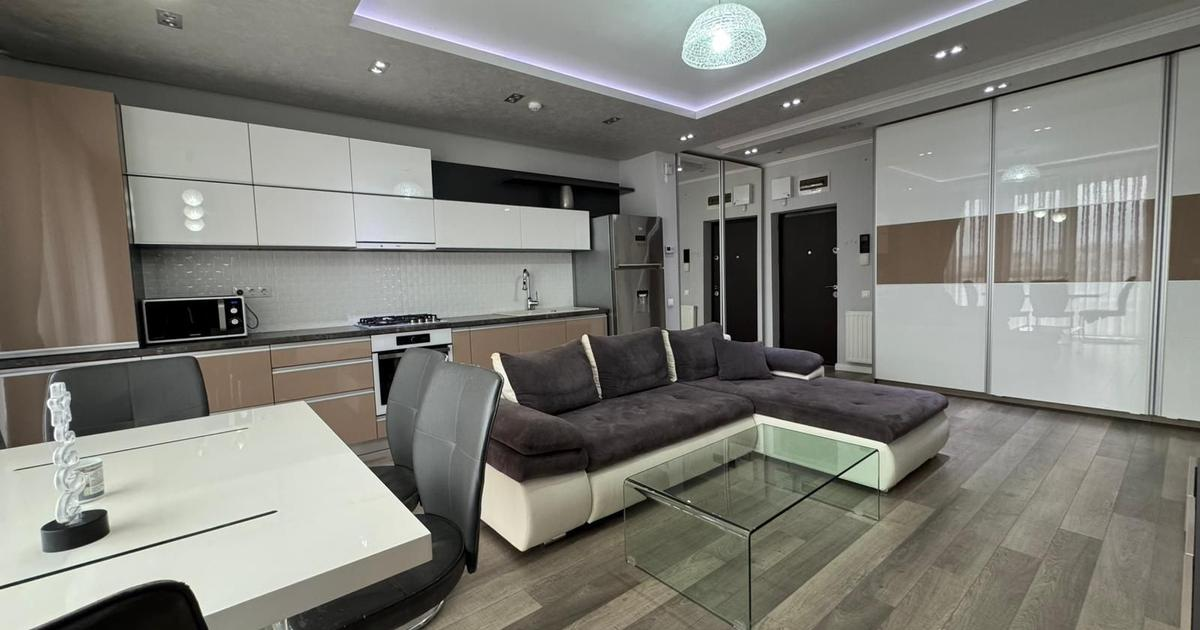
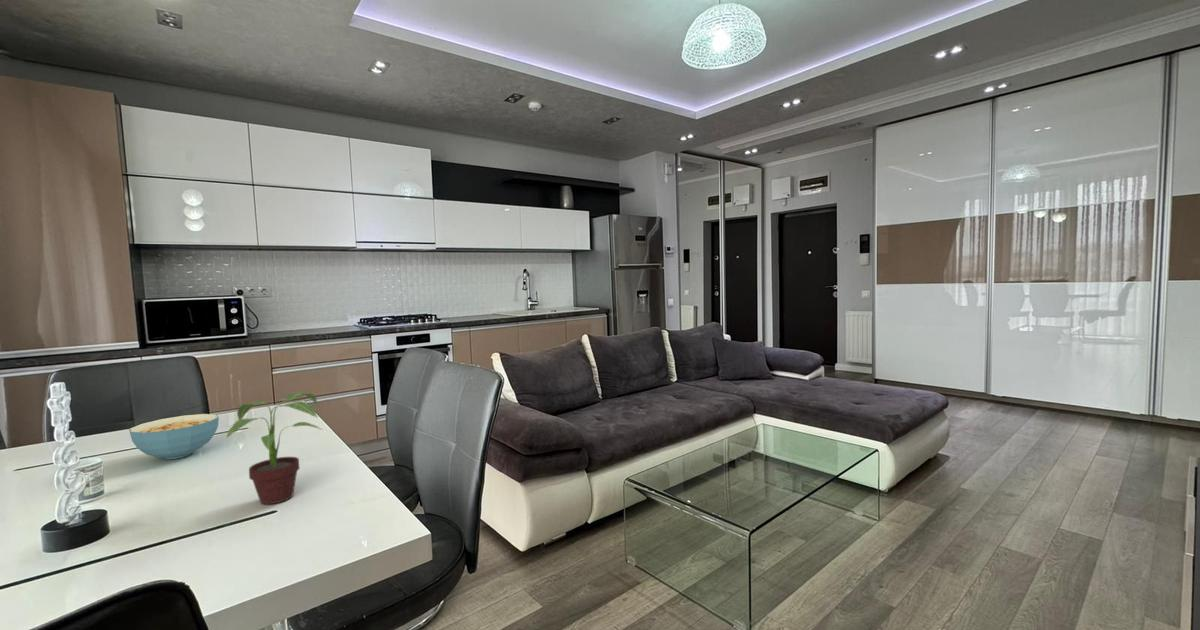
+ potted plant [225,391,323,505]
+ cereal bowl [128,413,220,460]
